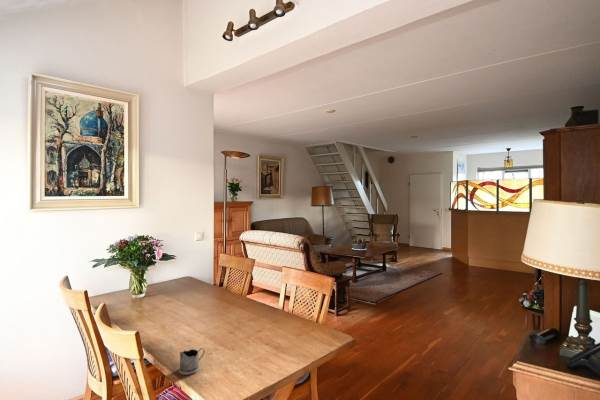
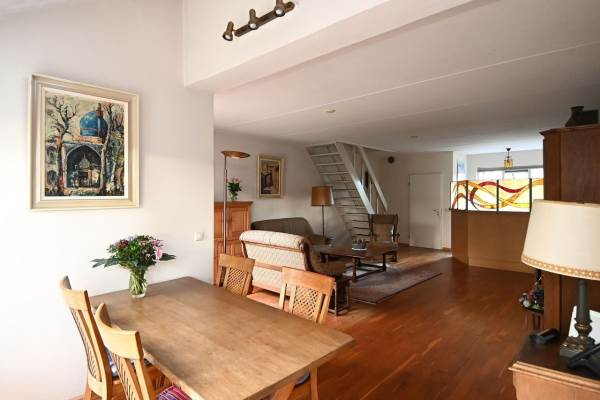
- tea glass holder [178,347,206,376]
